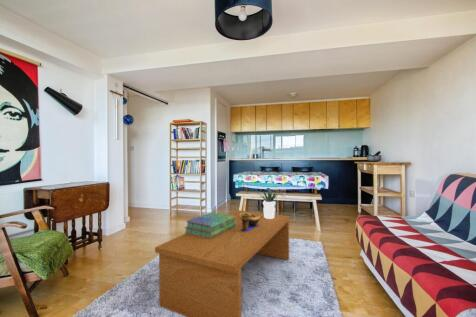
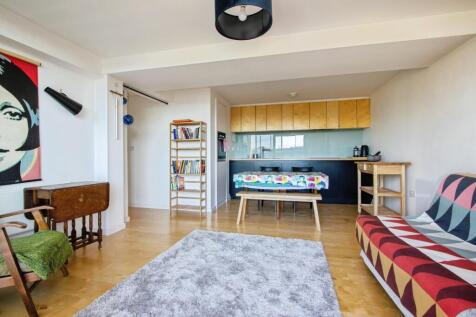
- stack of books [184,211,236,238]
- decorative bowl [240,213,260,232]
- potted plant [258,187,287,219]
- coffee table [154,209,291,317]
